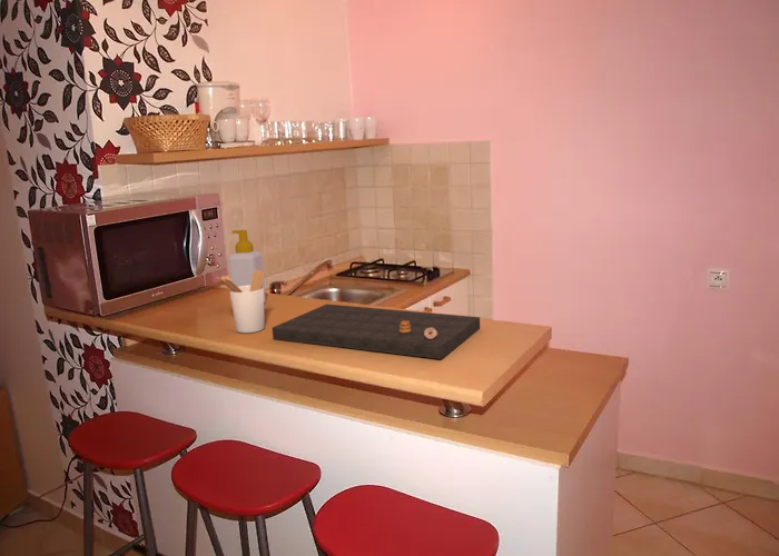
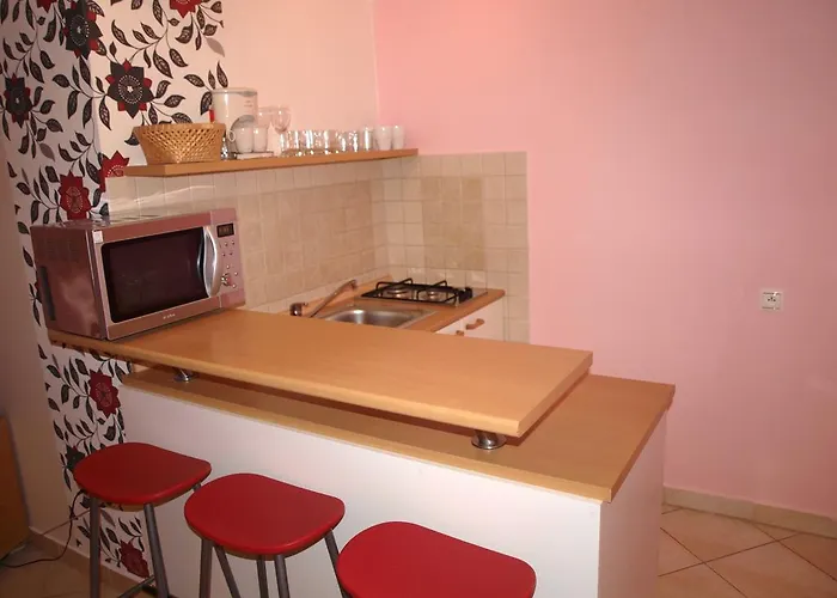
- soap bottle [227,229,267,305]
- cutting board [272,304,481,360]
- utensil holder [215,270,266,334]
